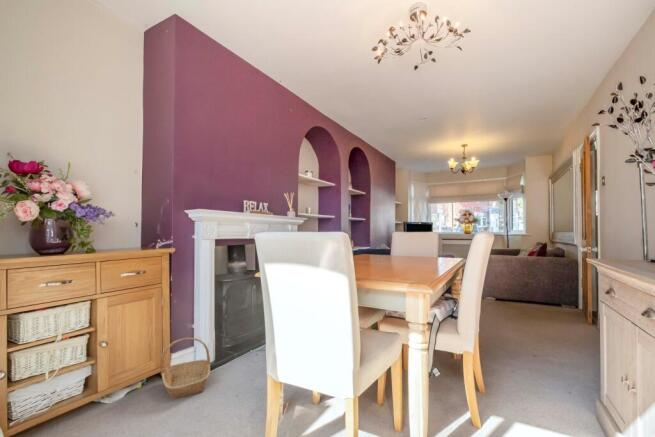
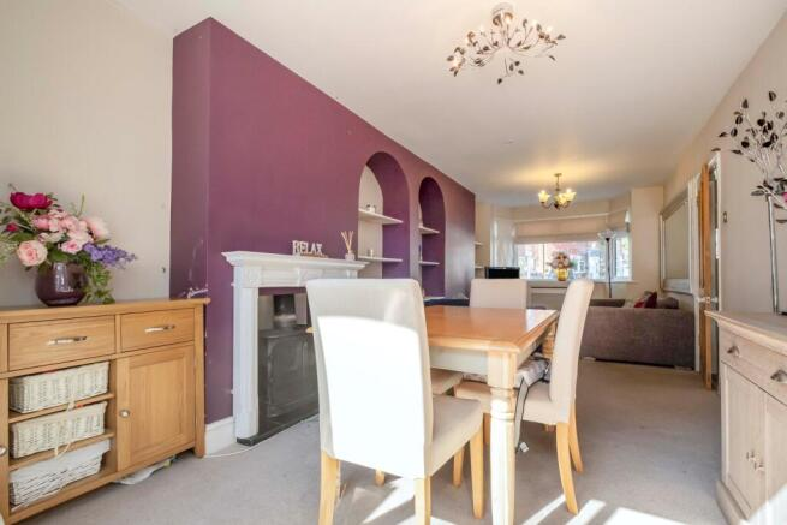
- basket [159,337,211,400]
